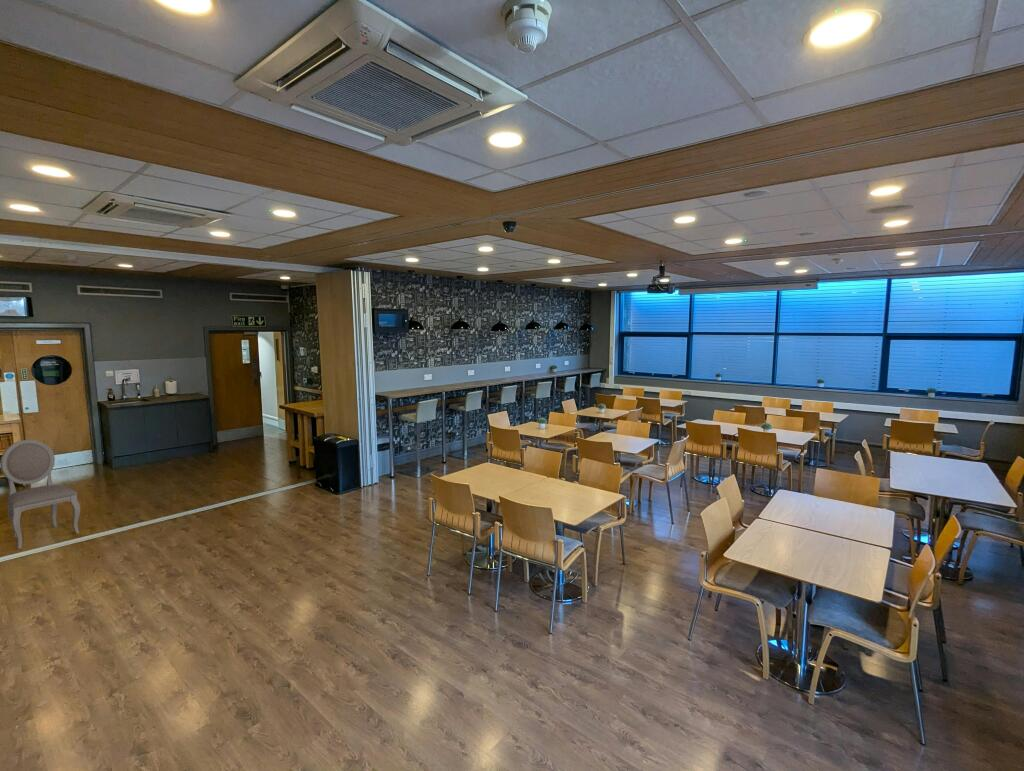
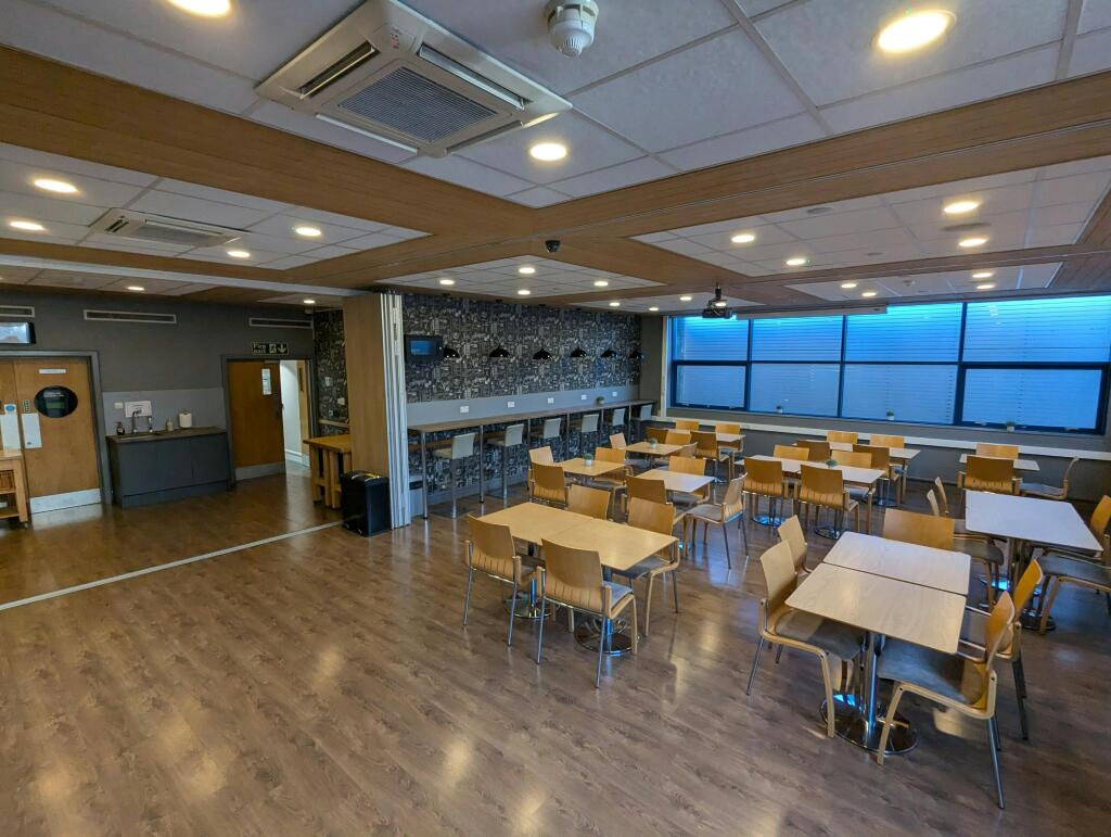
- dining chair [0,439,81,550]
